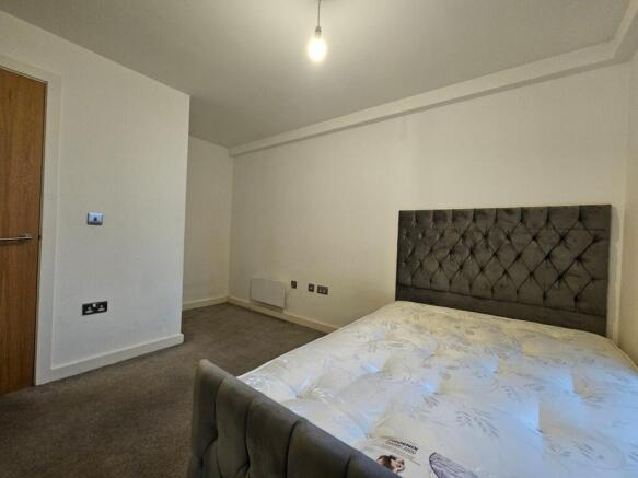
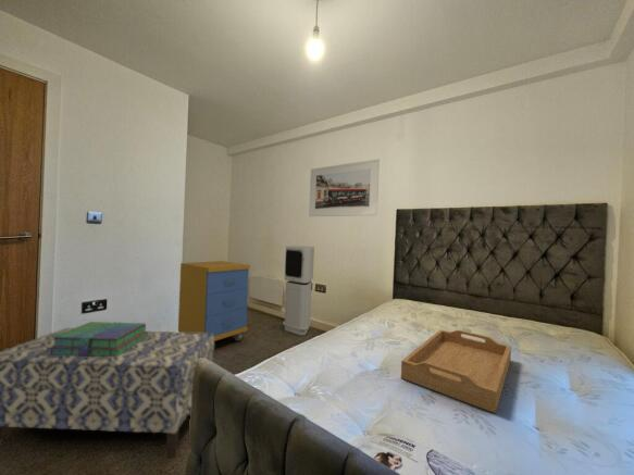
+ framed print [308,158,381,217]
+ air purifier [282,245,315,336]
+ stack of books [48,321,149,357]
+ serving tray [400,328,512,414]
+ bench [0,327,215,460]
+ storage cabinet [177,260,251,342]
